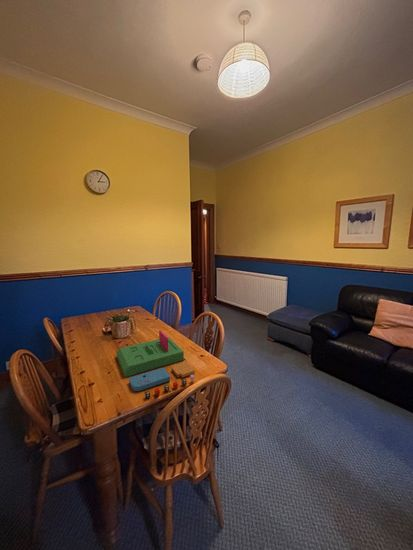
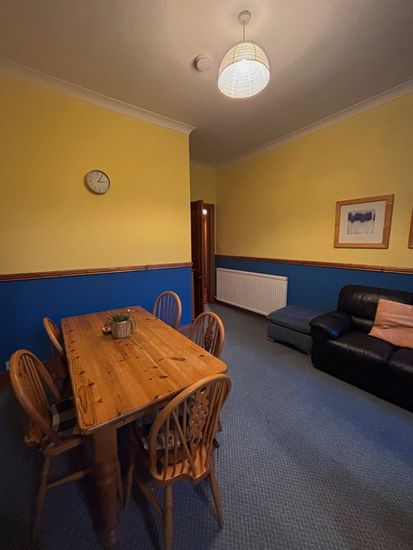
- board game [116,329,196,399]
